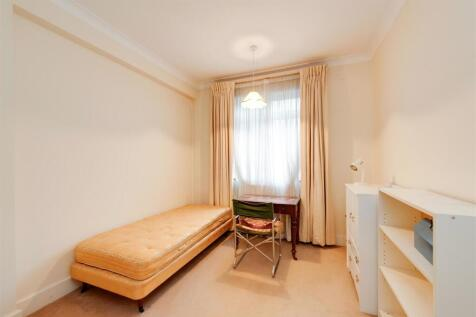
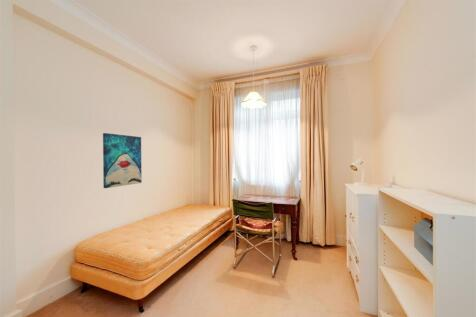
+ wall art [102,132,143,189]
